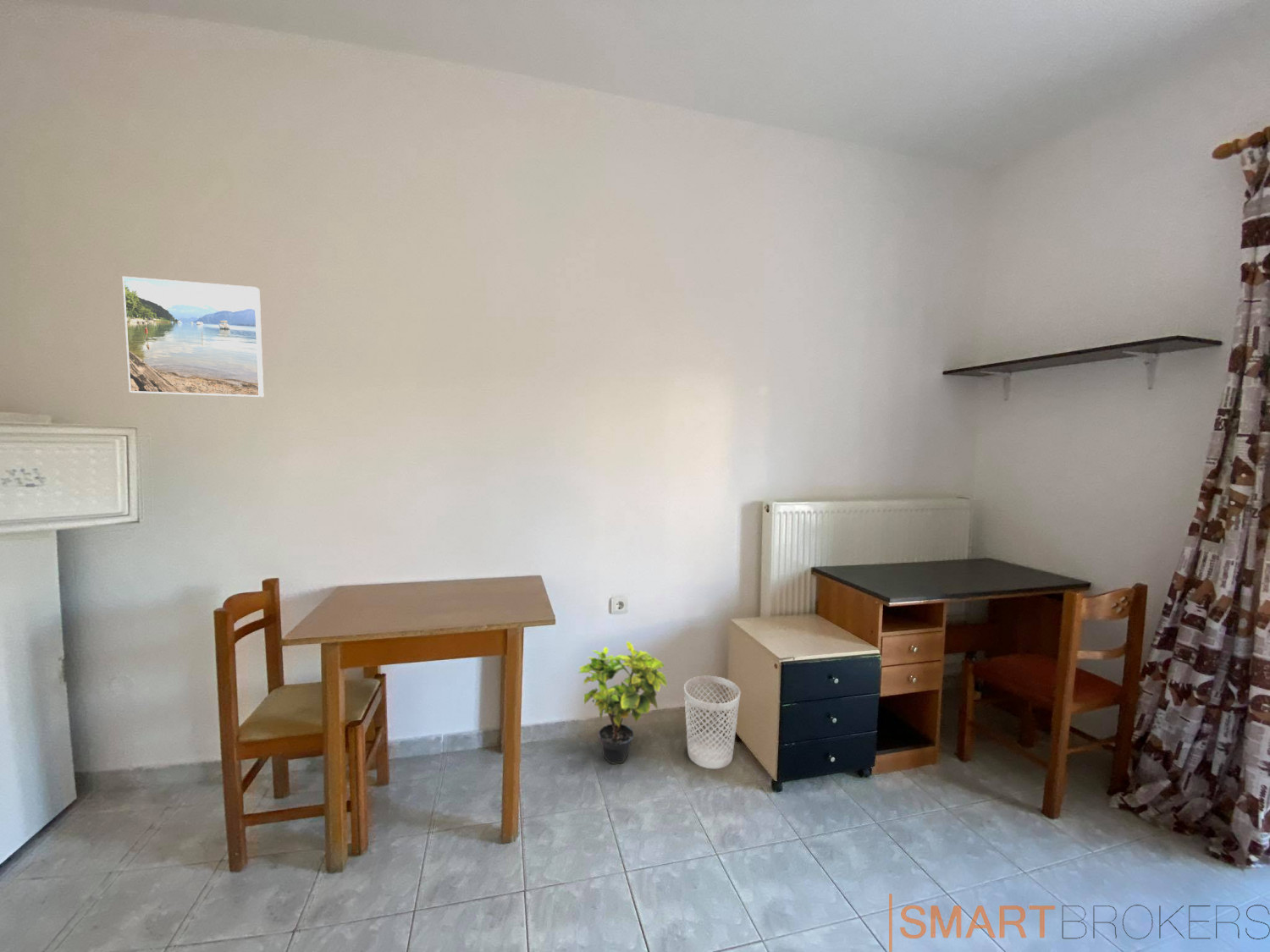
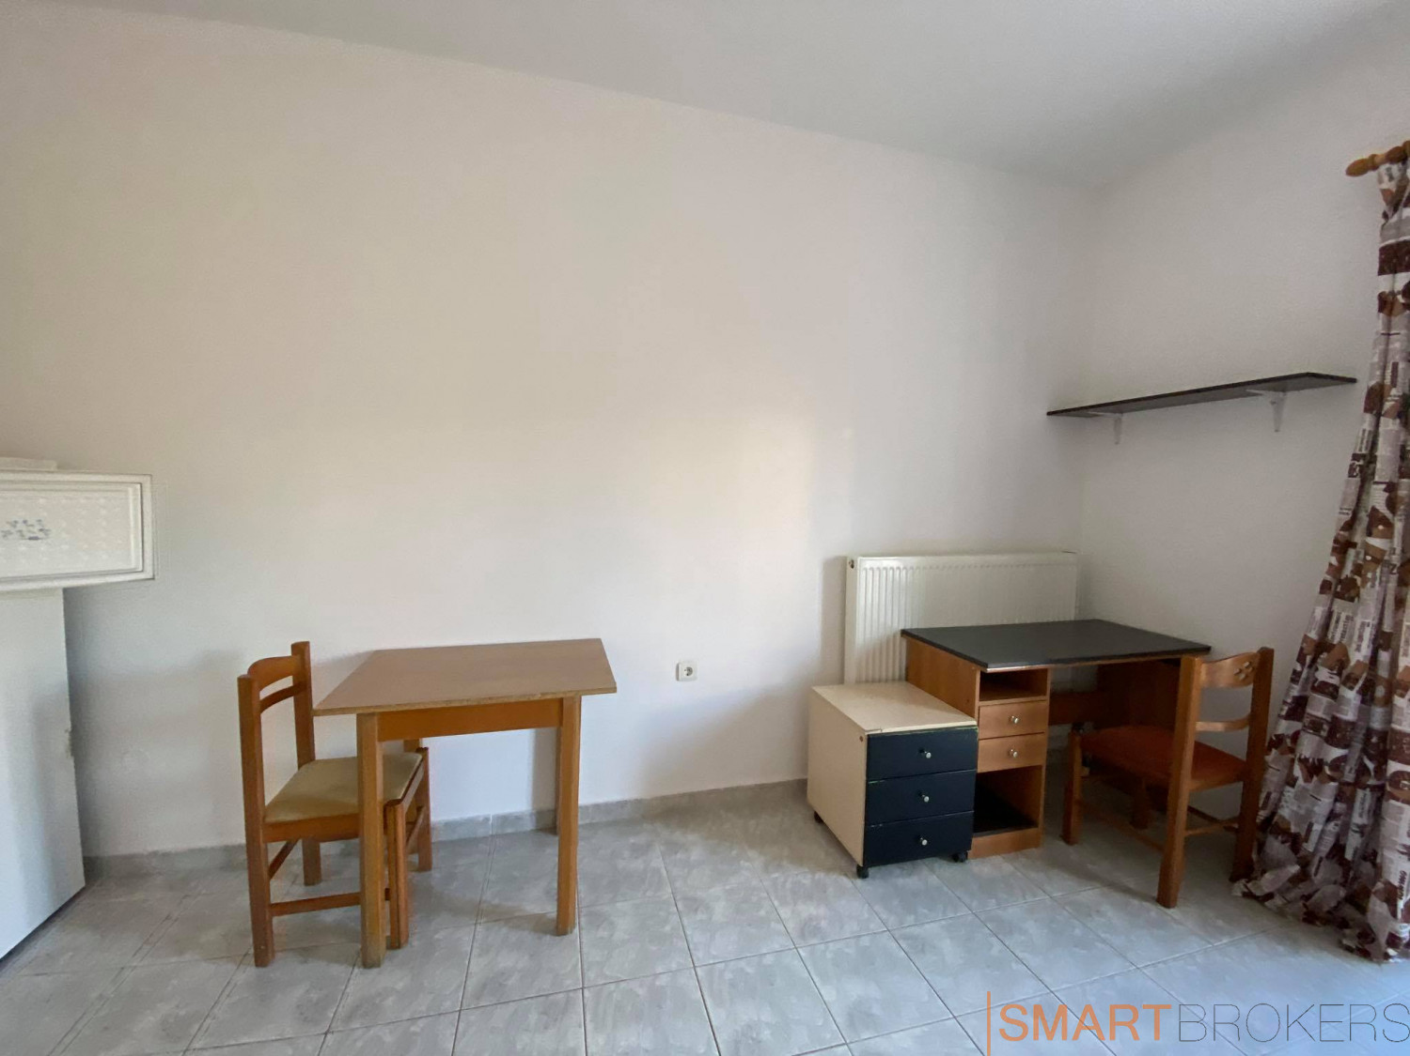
- potted plant [578,641,668,765]
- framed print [122,276,265,398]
- wastebasket [683,675,741,769]
